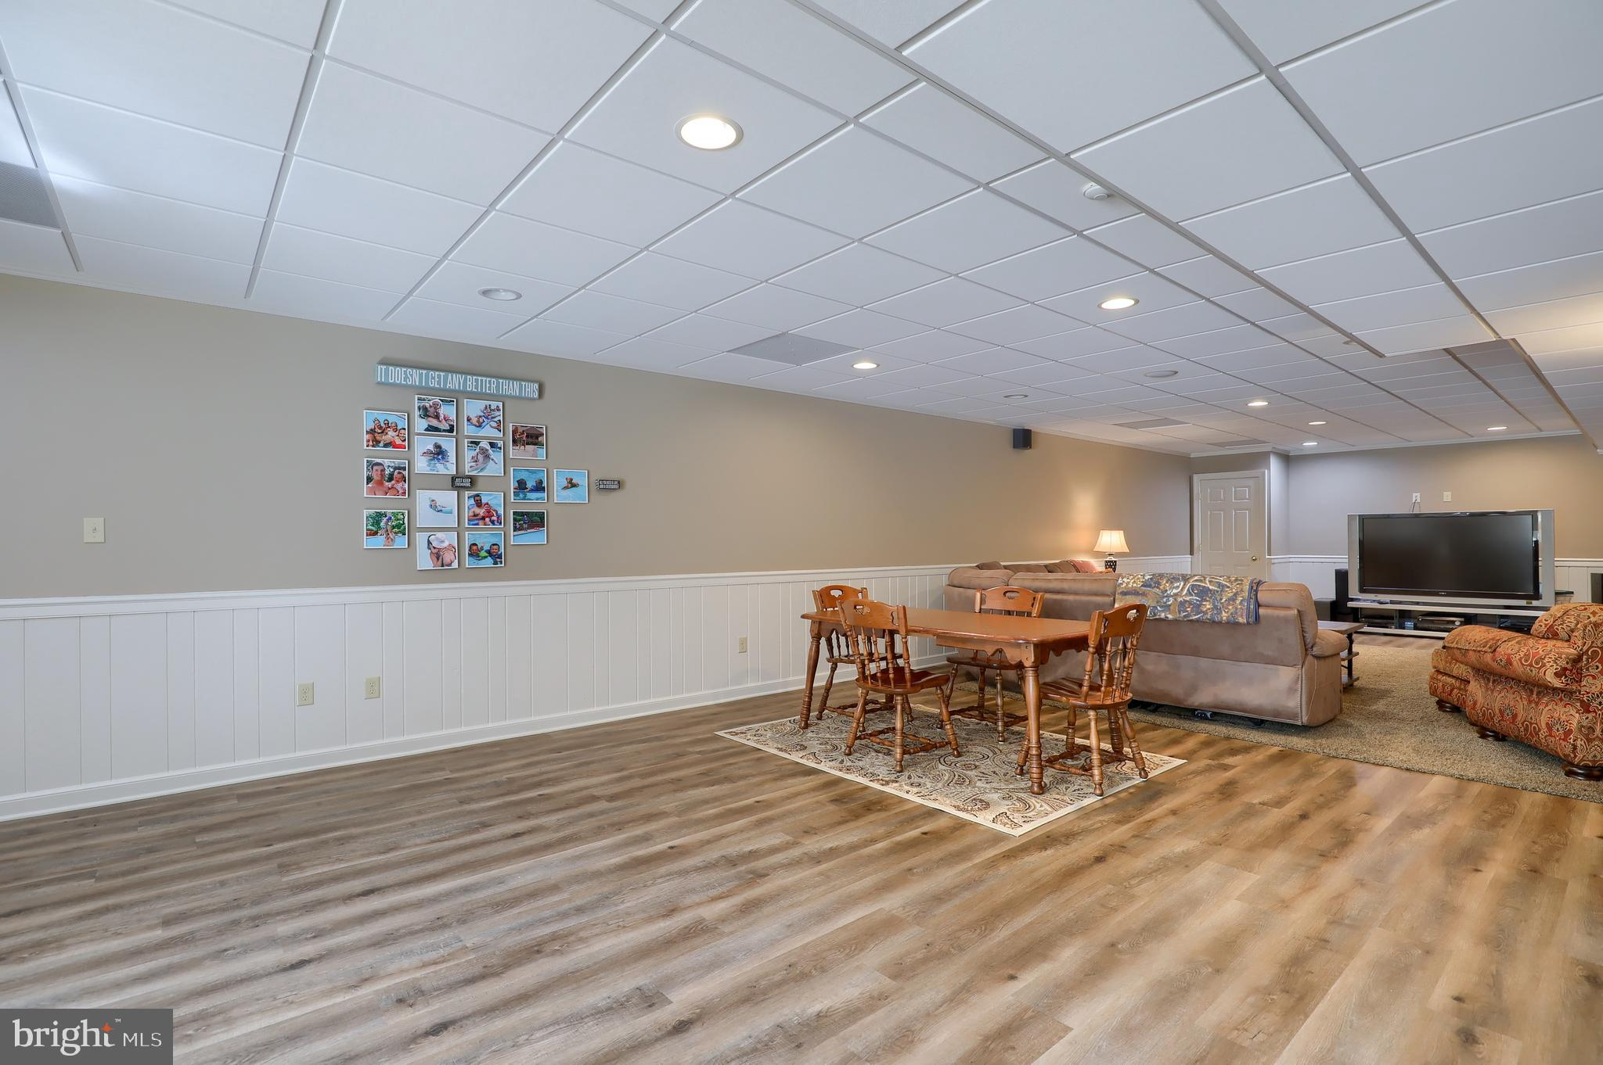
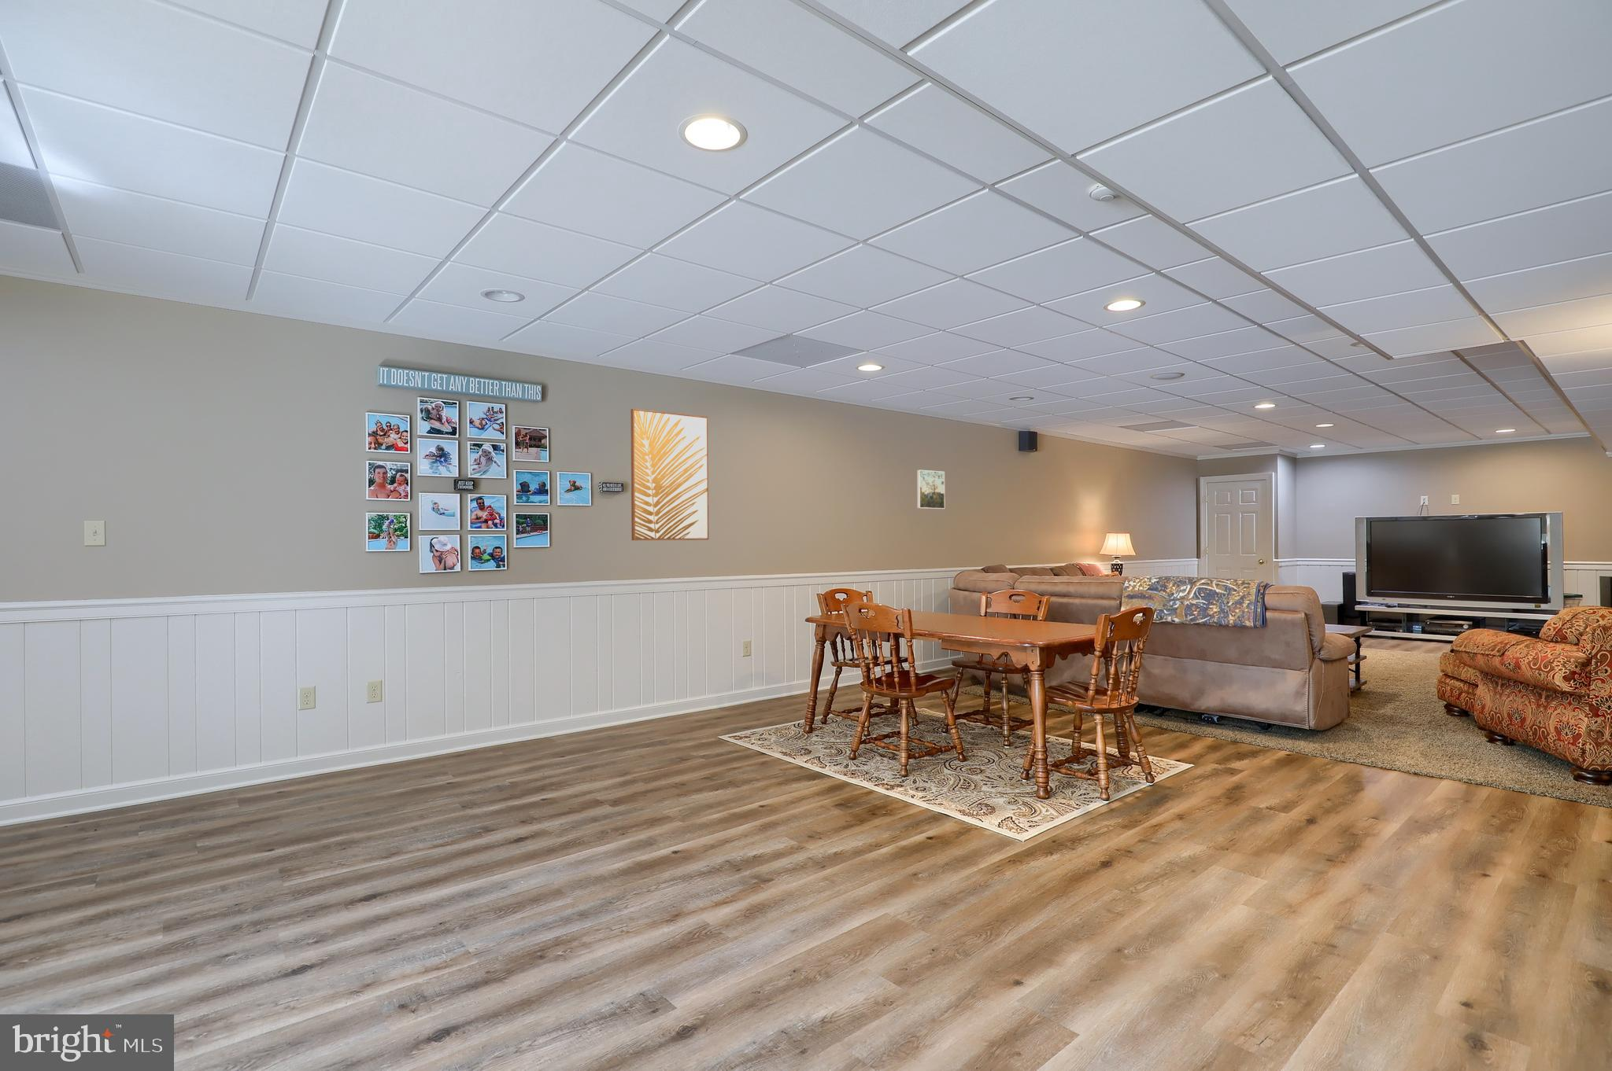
+ wall art [630,408,710,541]
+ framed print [916,470,946,509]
